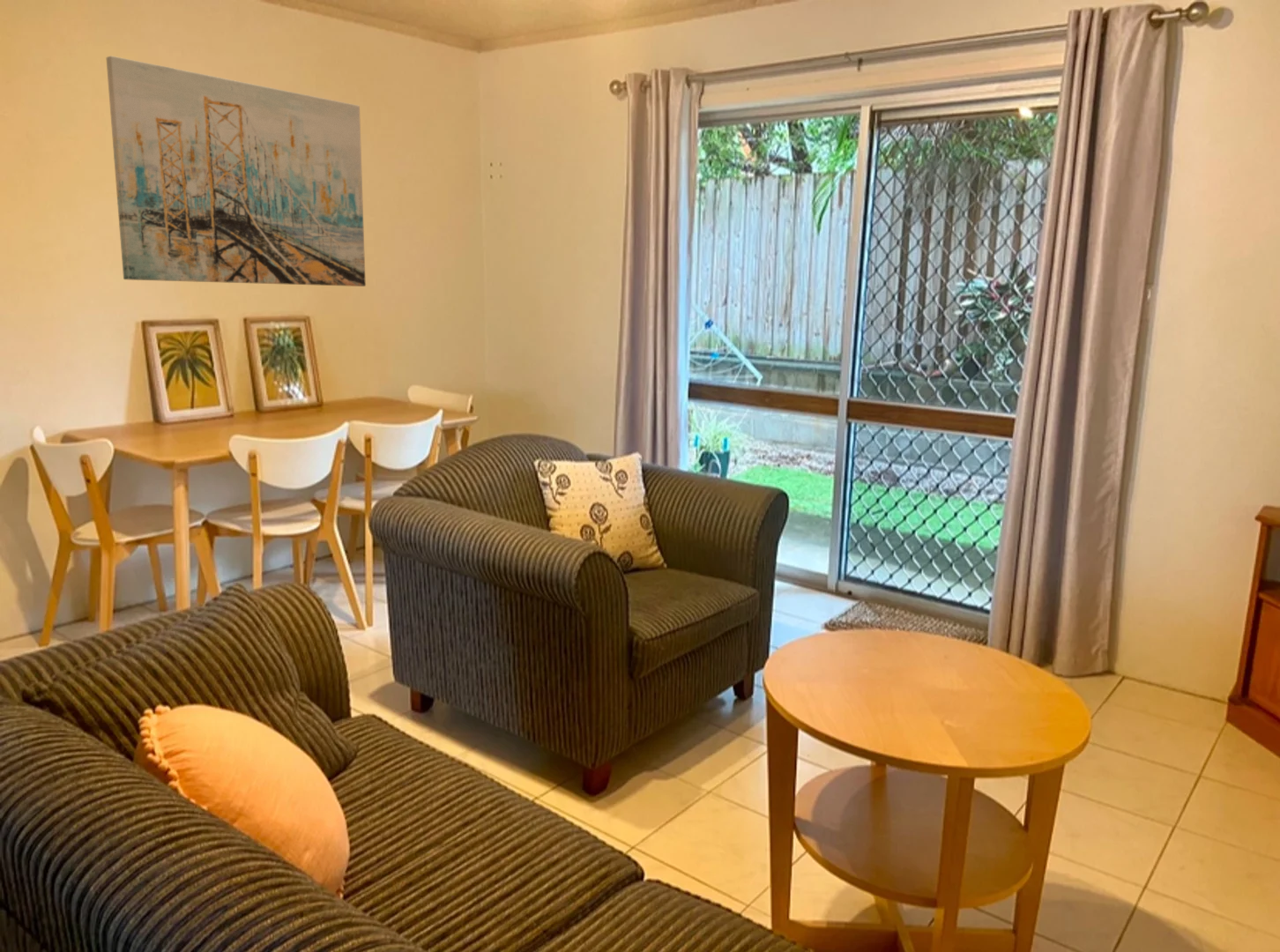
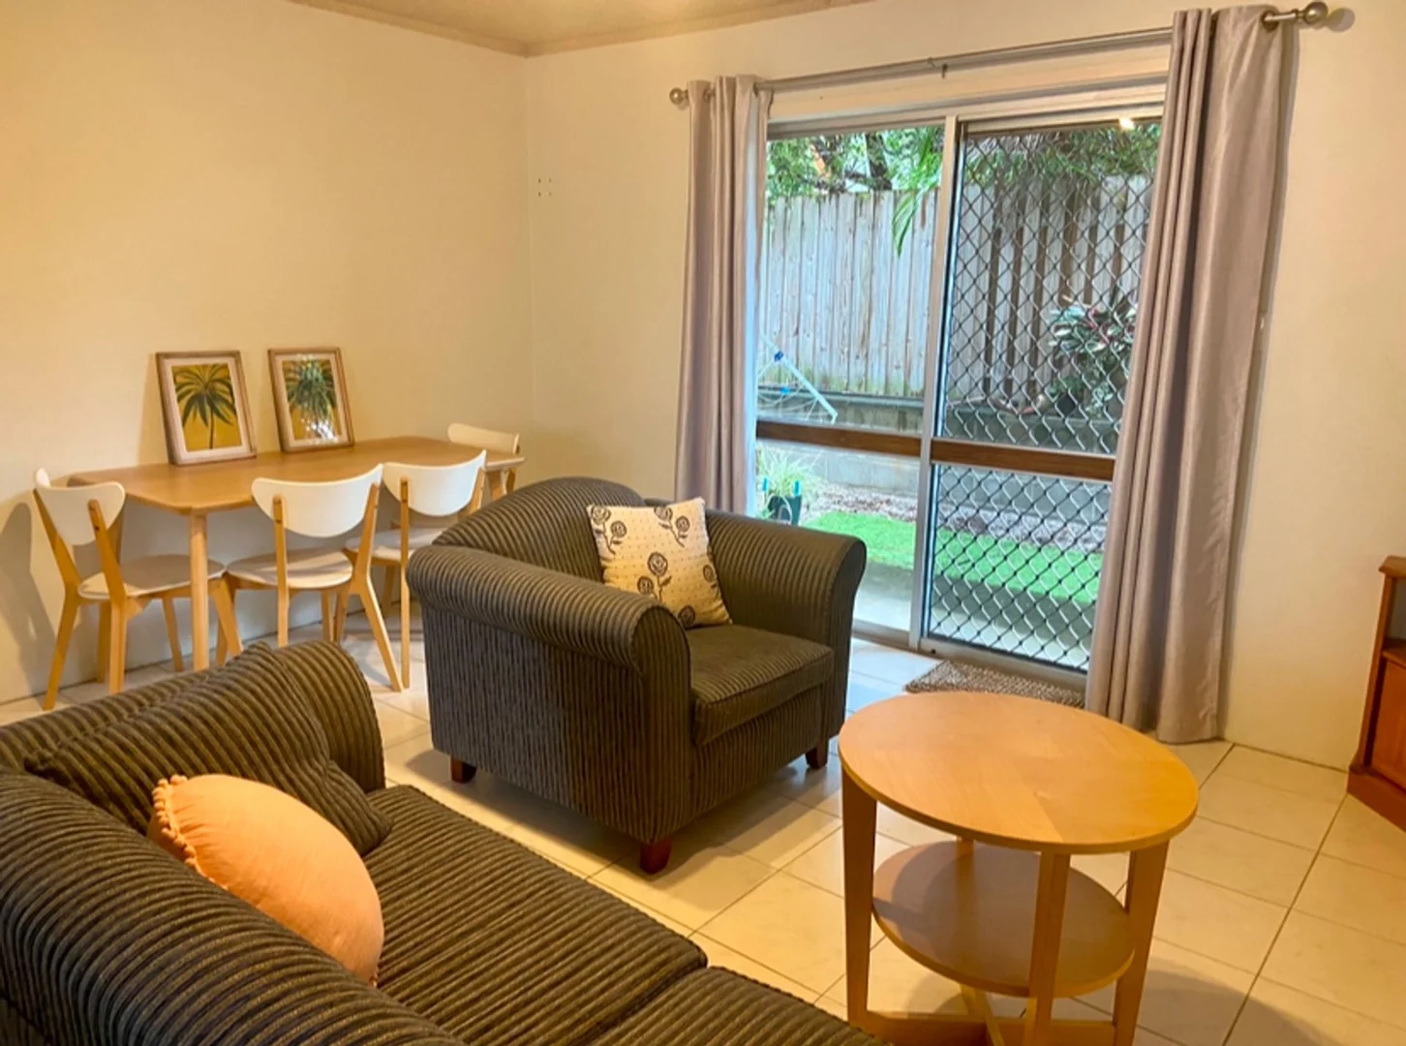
- wall art [106,55,367,287]
